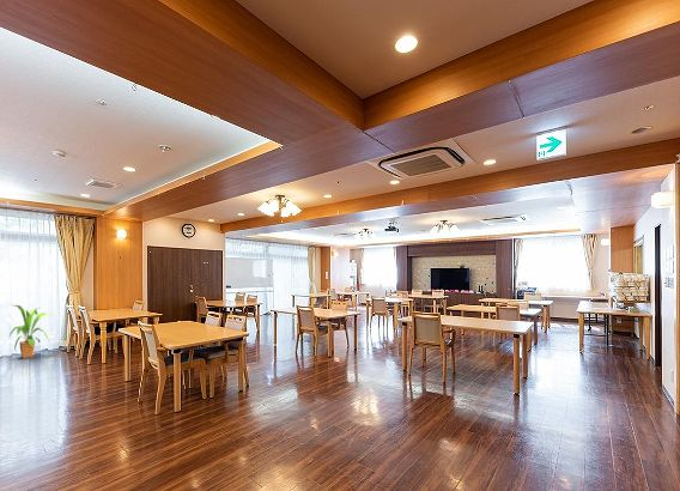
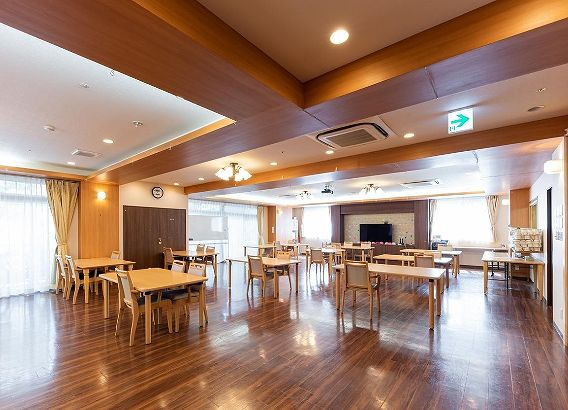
- house plant [8,304,53,359]
